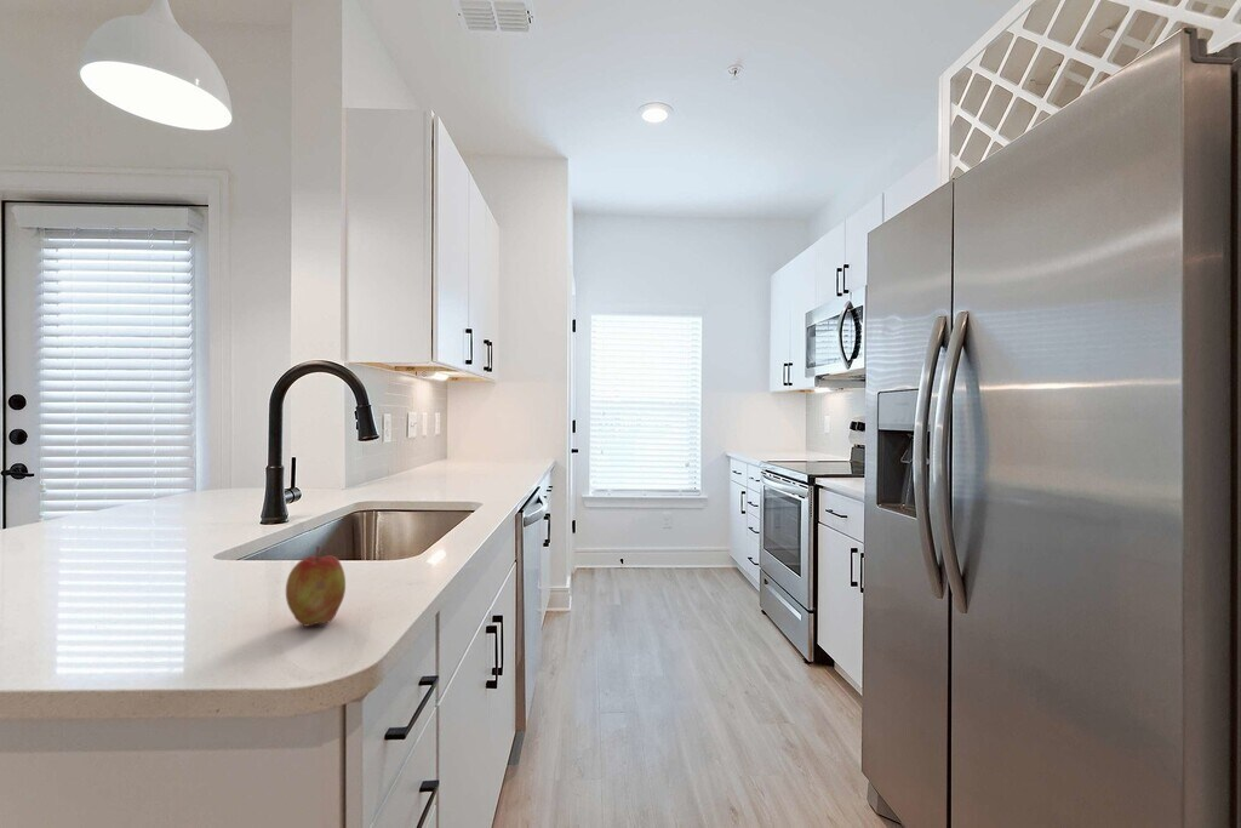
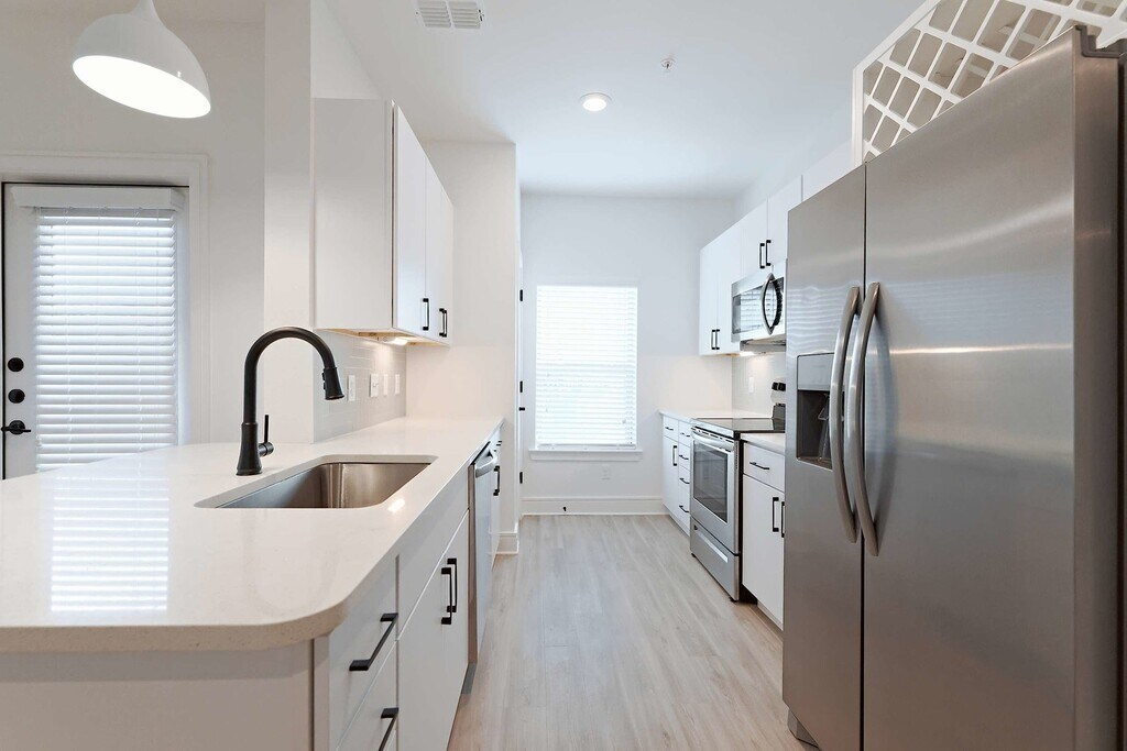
- apple [285,546,347,628]
